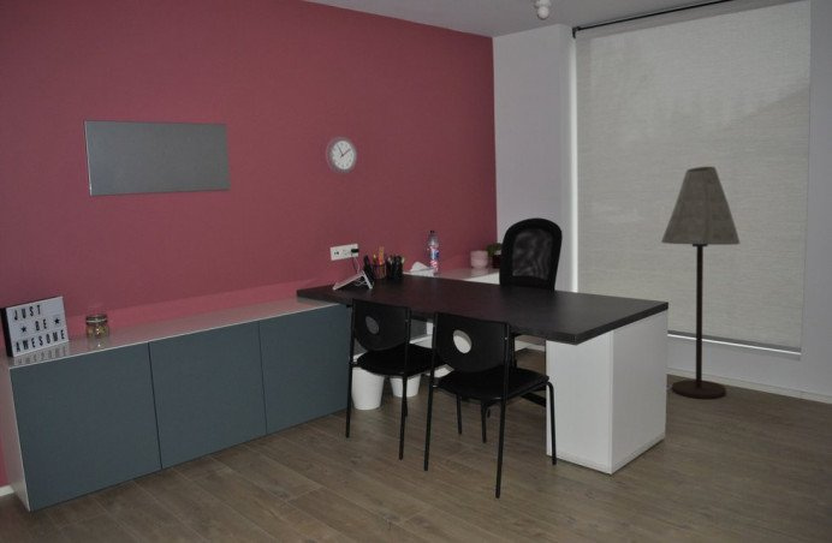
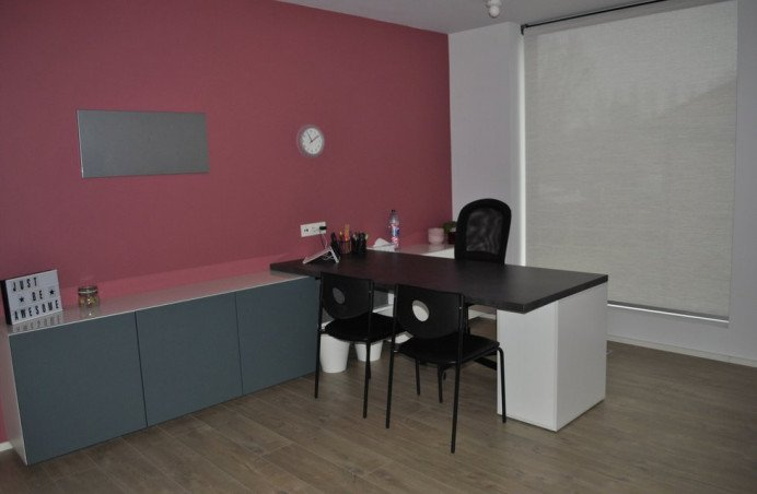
- floor lamp [660,166,742,400]
